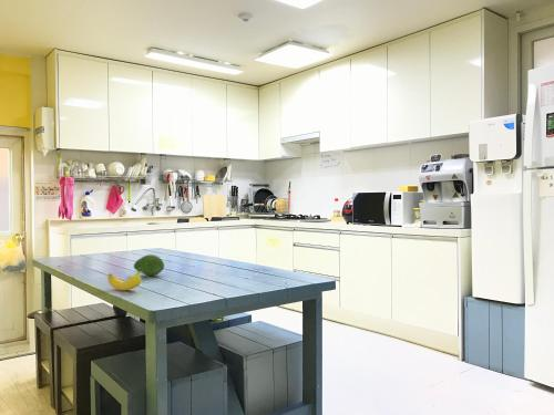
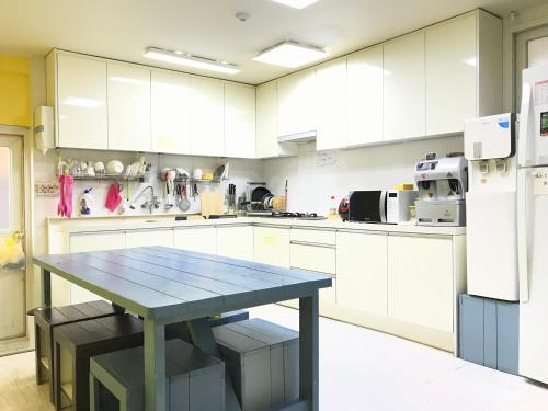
- fruit [133,253,165,277]
- banana [107,269,143,291]
